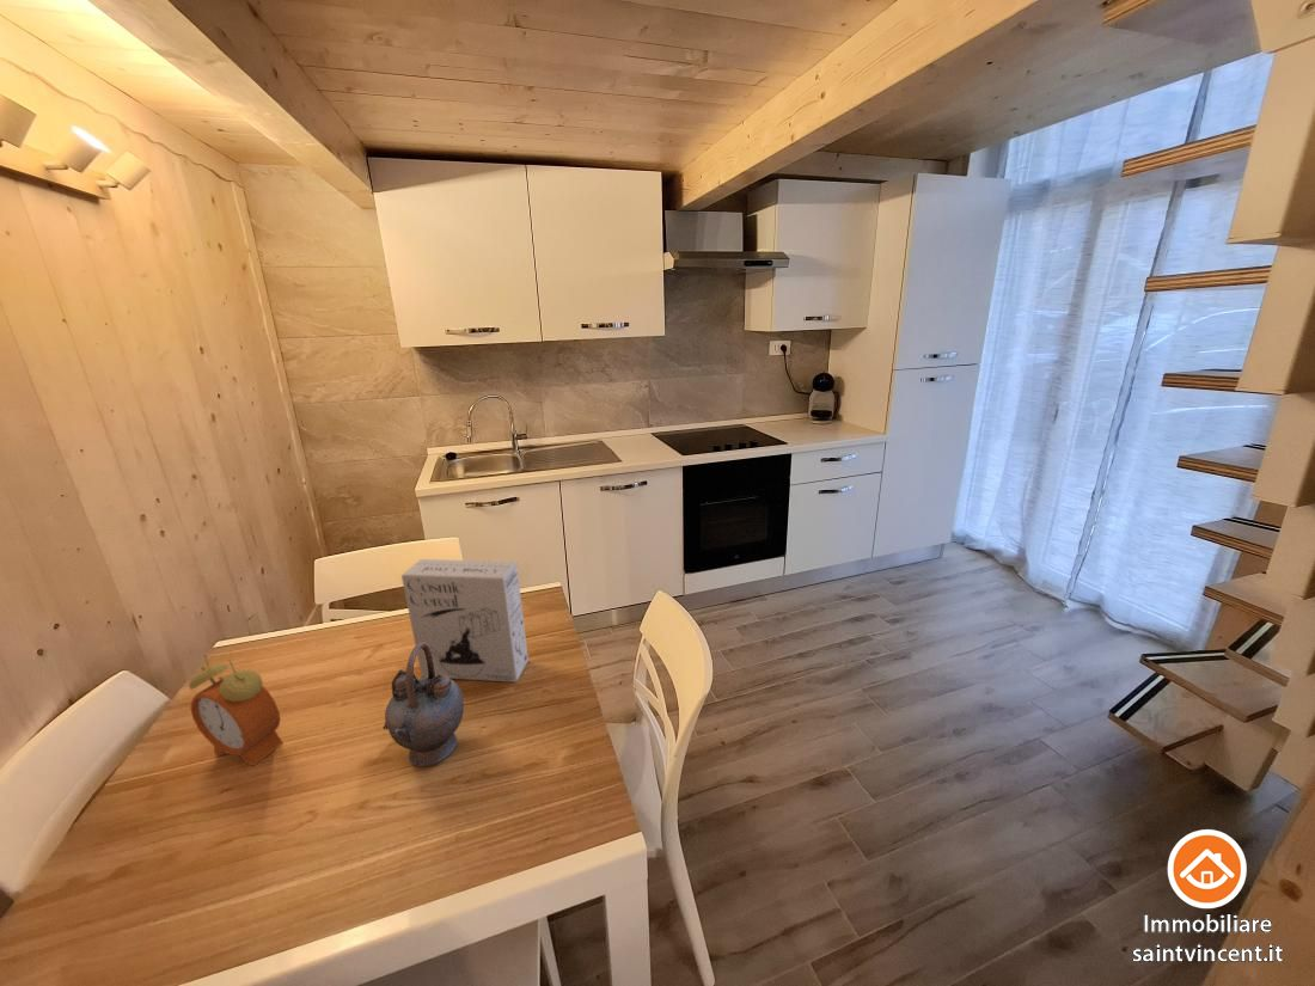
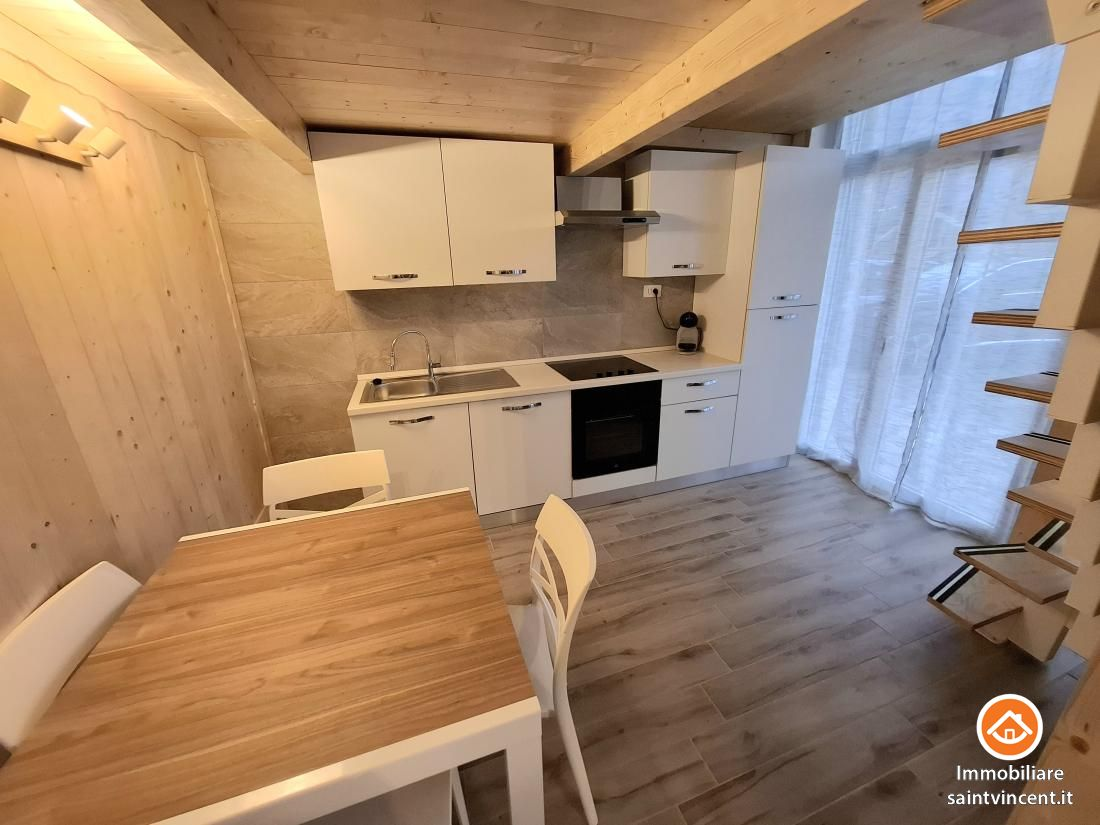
- cereal box [400,558,530,684]
- alarm clock [188,653,285,767]
- teapot [383,643,465,767]
